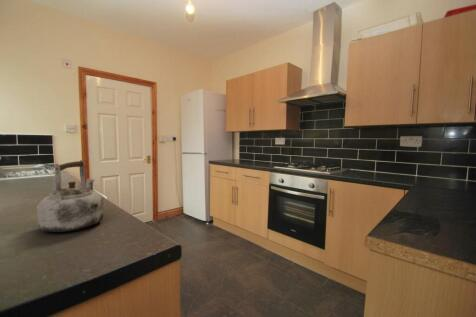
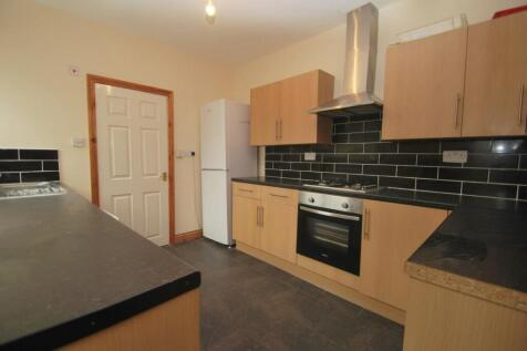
- kettle [36,159,105,233]
